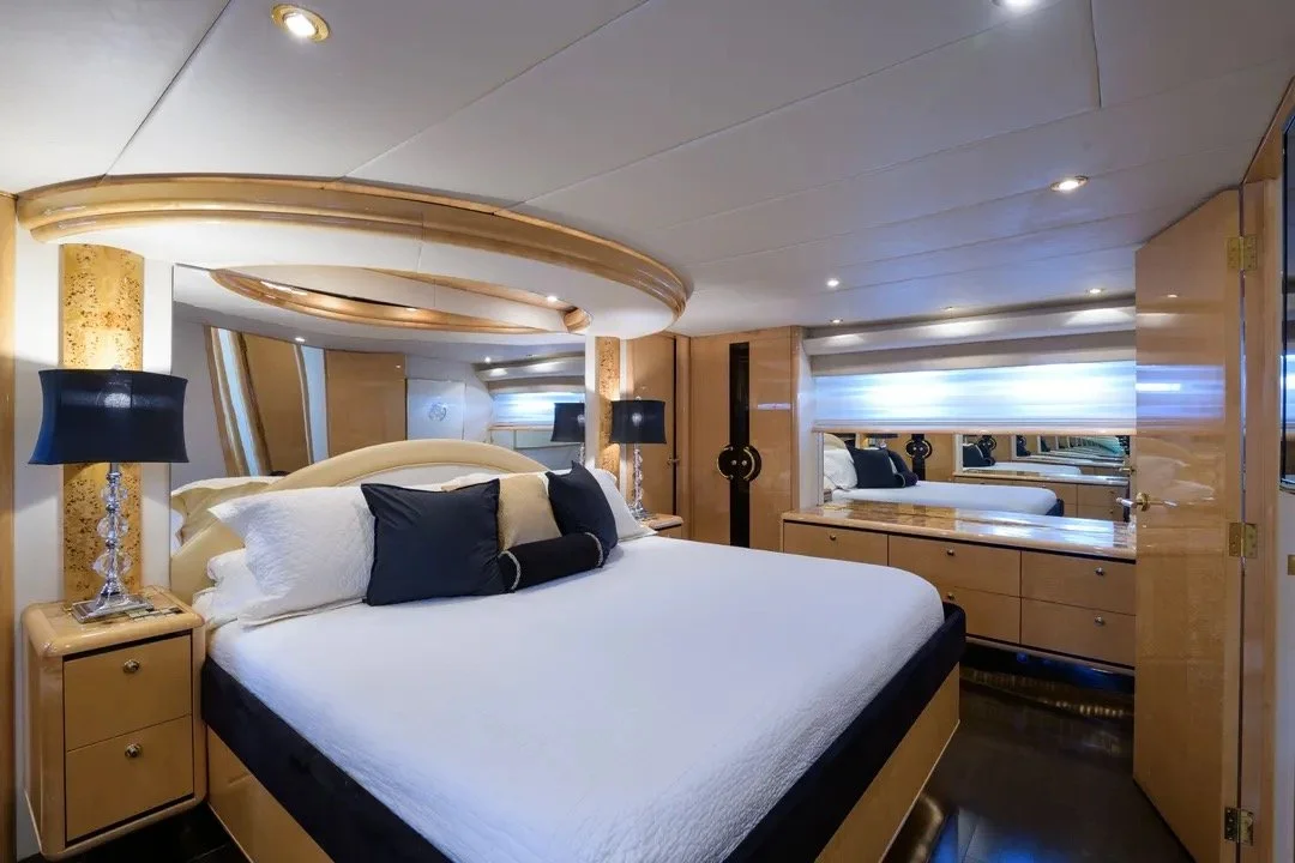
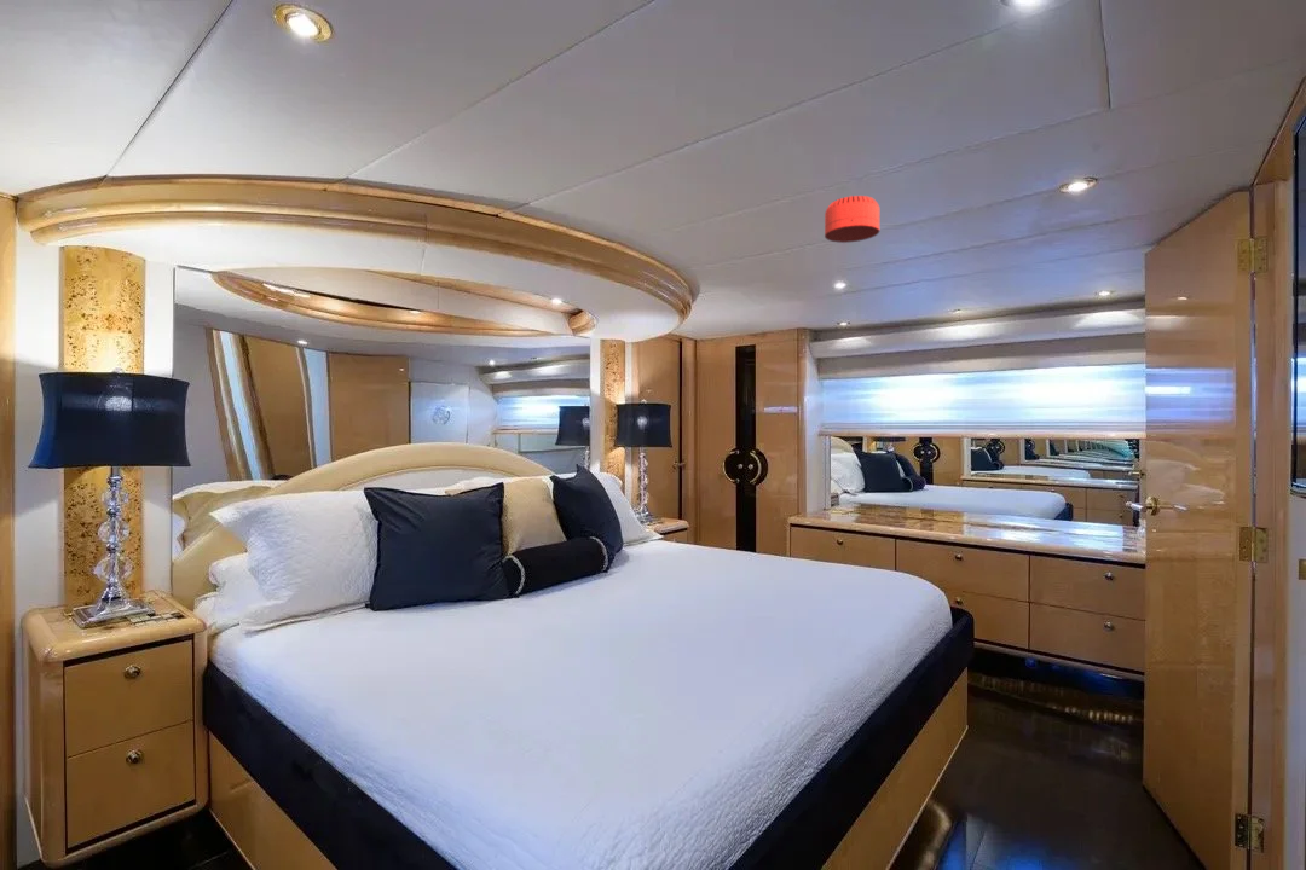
+ smoke detector [824,195,880,244]
